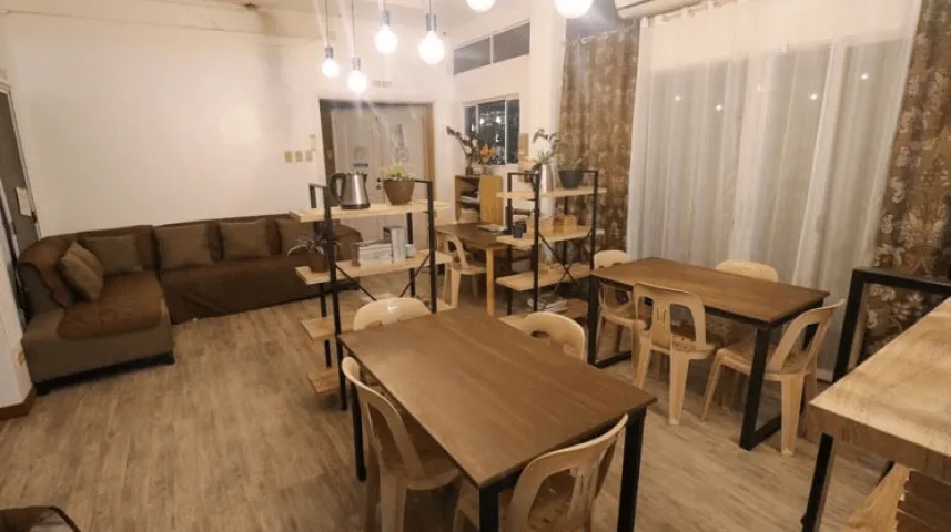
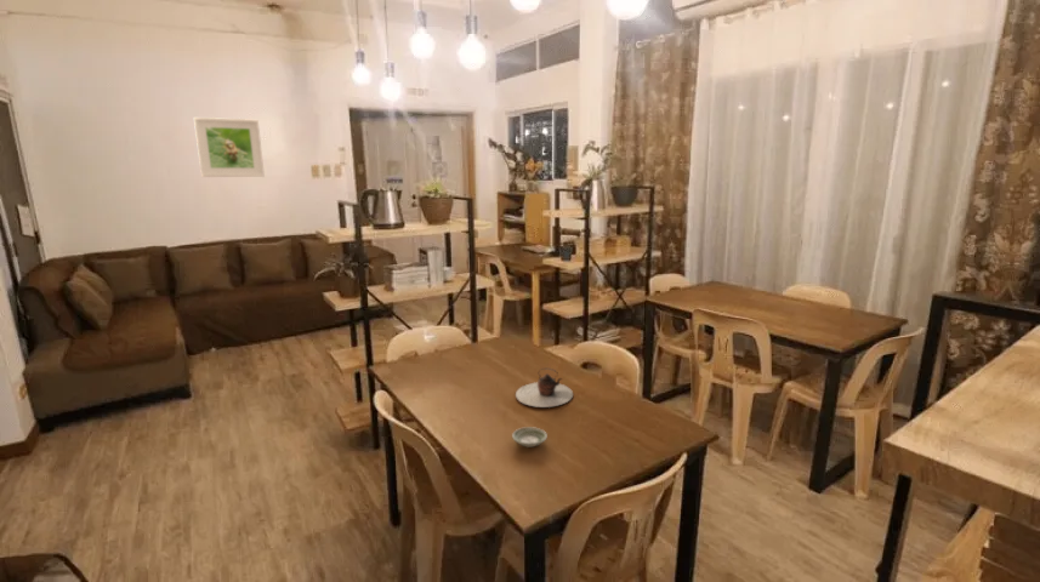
+ teapot [515,367,574,409]
+ saucer [511,426,549,449]
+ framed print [193,116,266,178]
